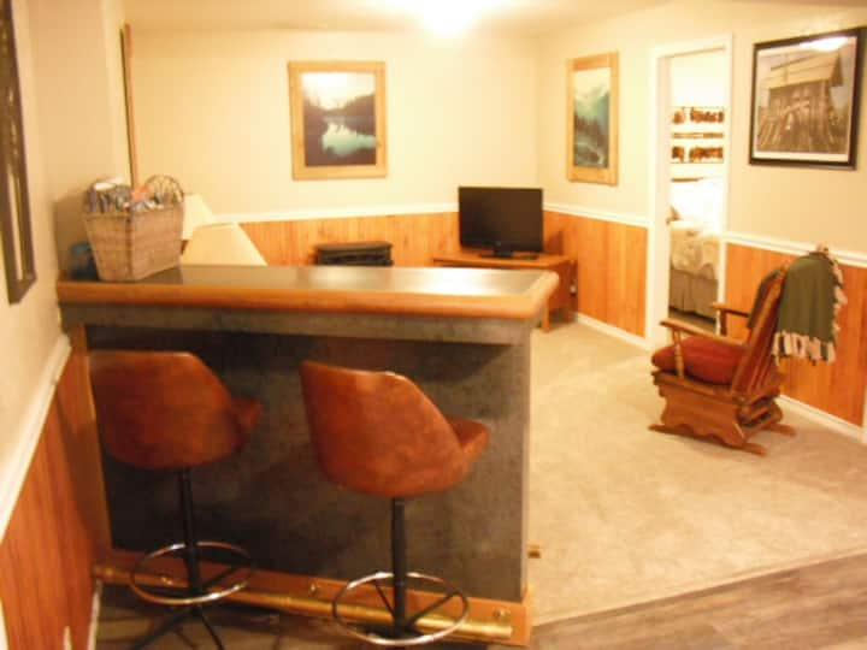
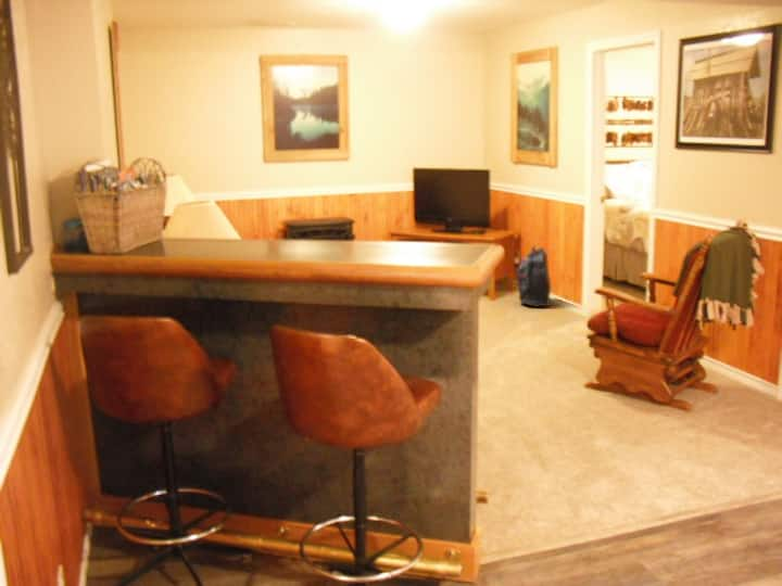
+ backpack [516,244,552,308]
